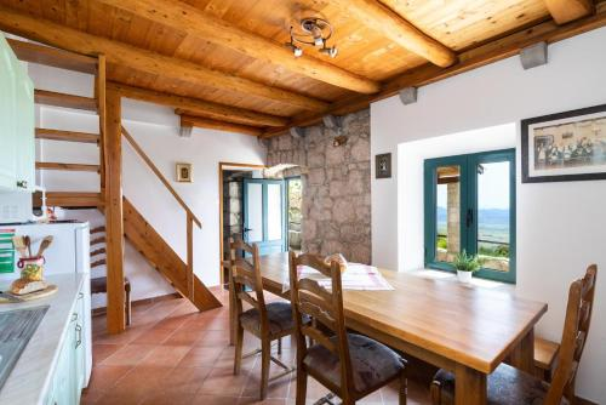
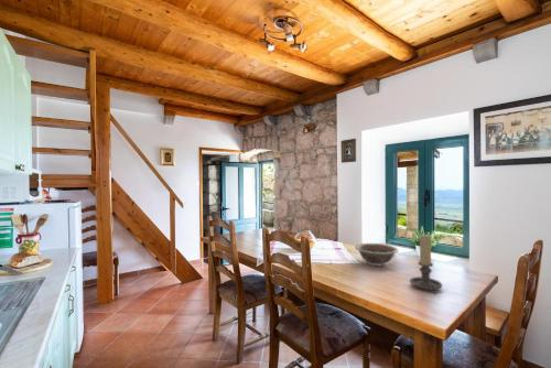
+ decorative bowl [354,242,400,267]
+ candle holder [409,234,443,294]
